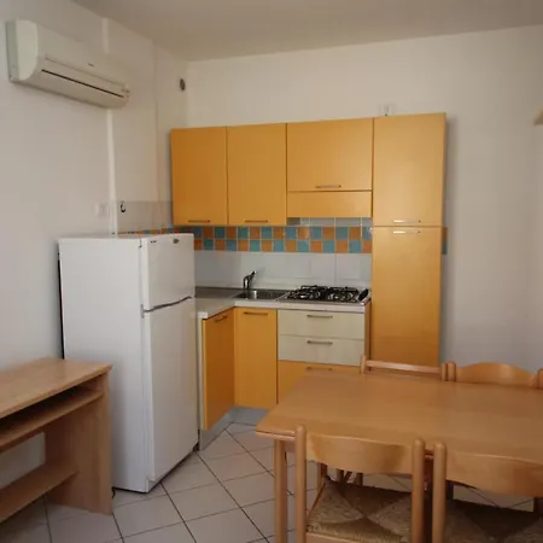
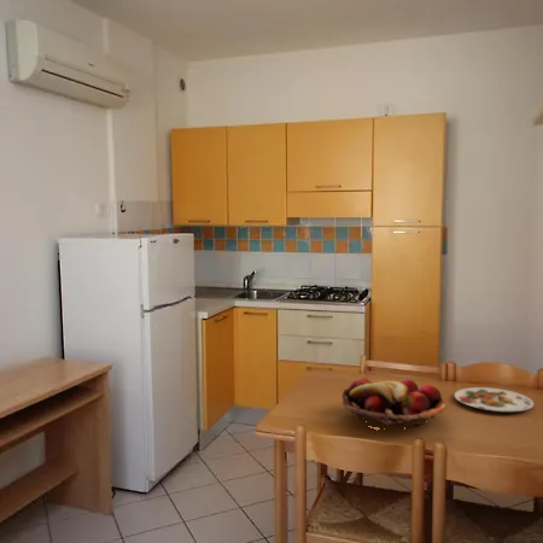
+ fruit basket [341,376,448,430]
+ plate [454,386,535,413]
